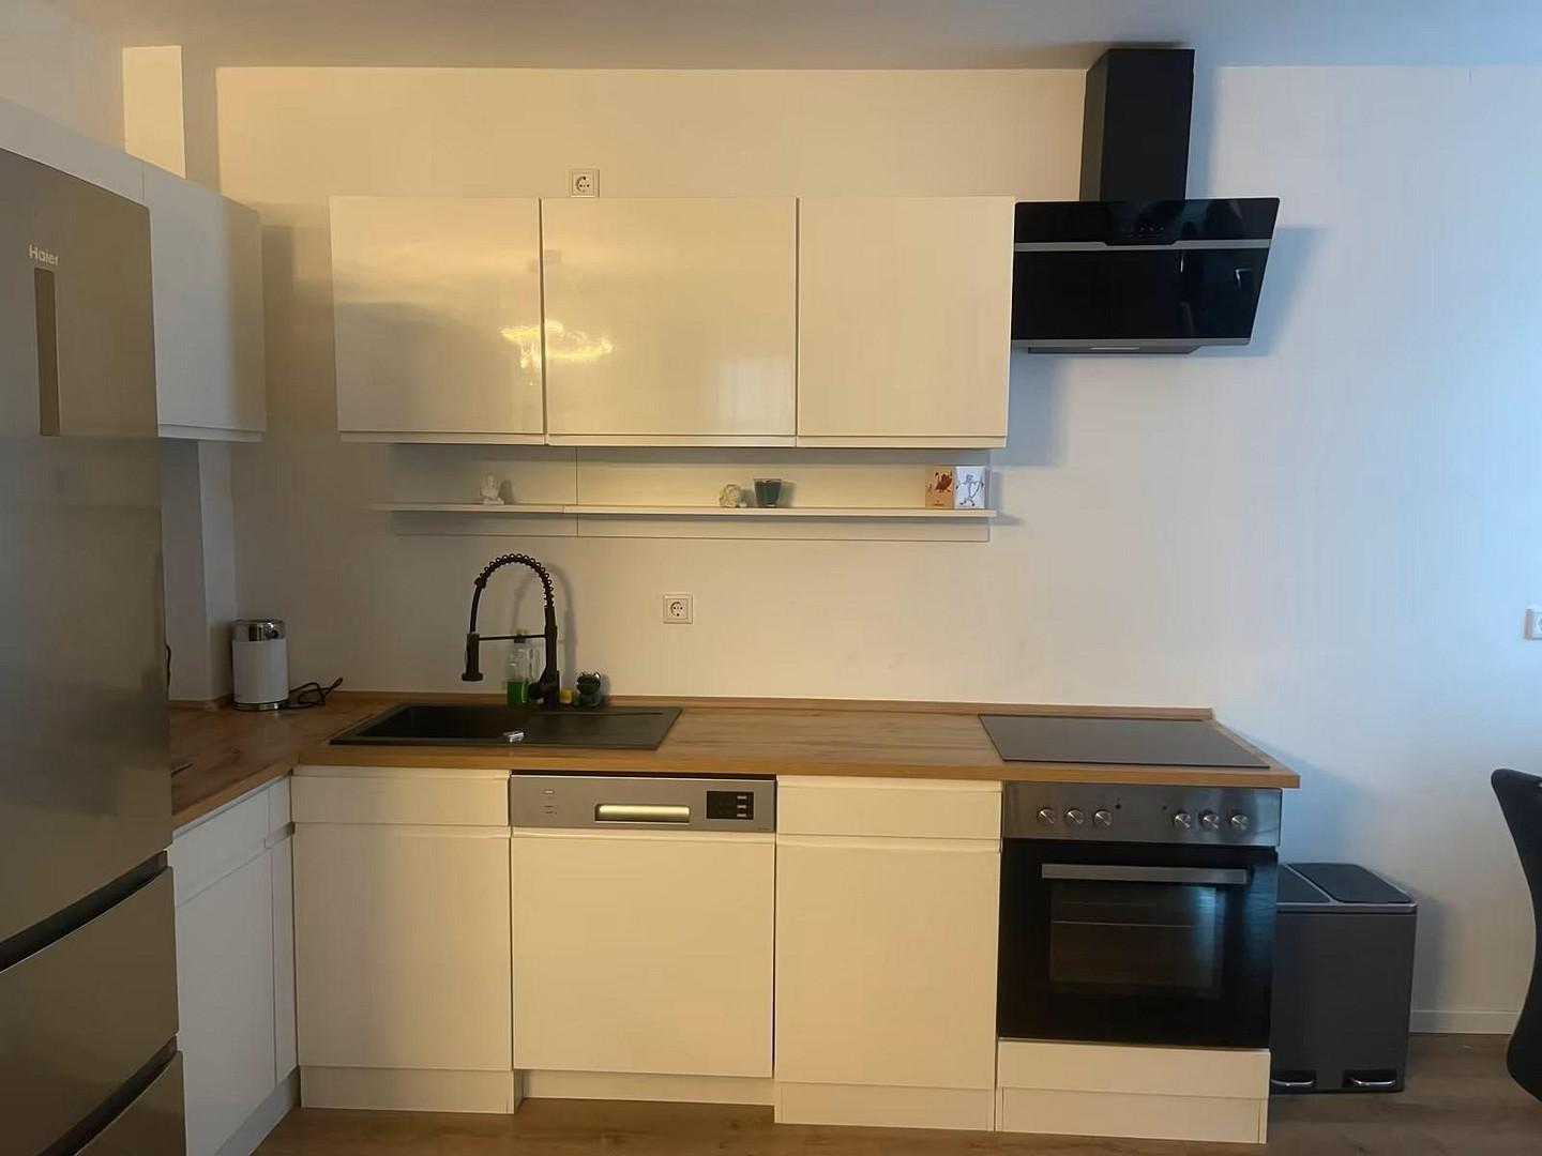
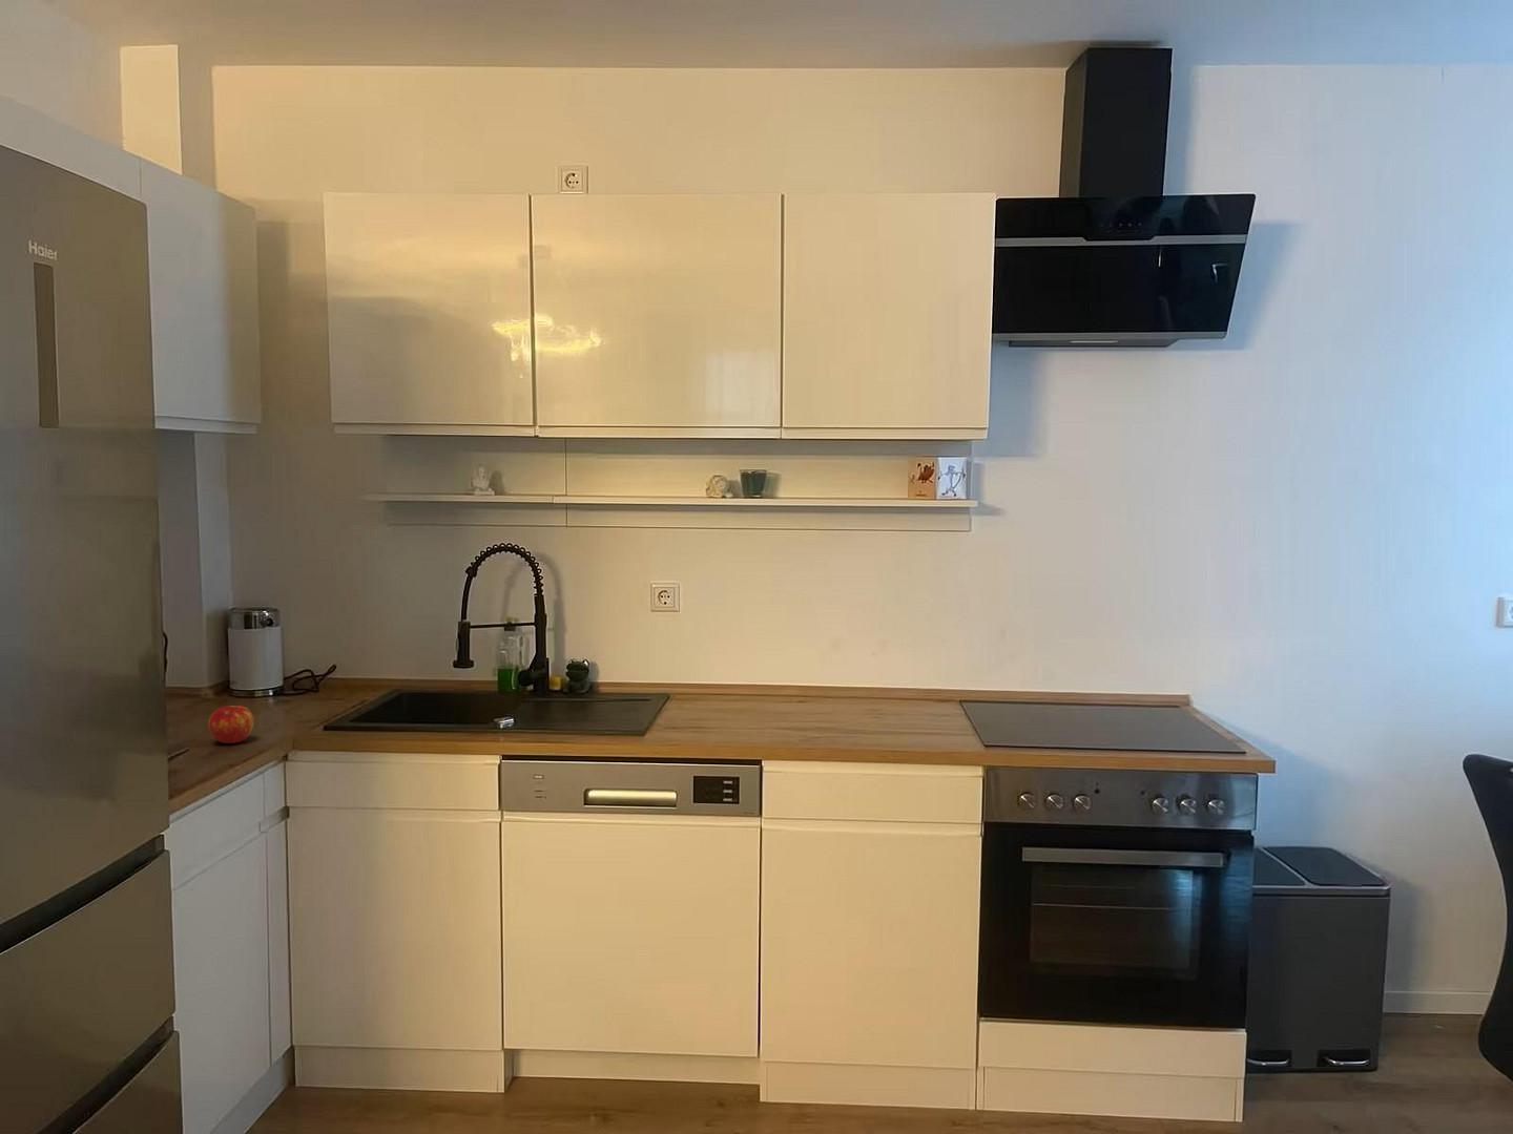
+ apple [207,704,254,744]
